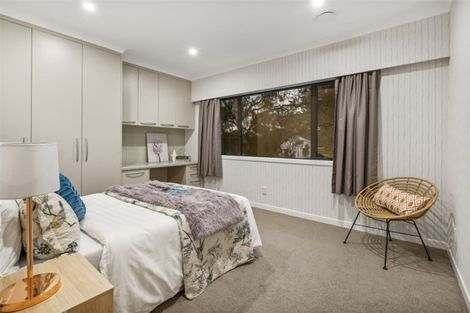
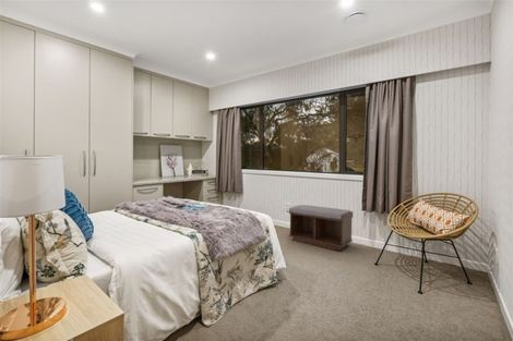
+ bench [288,204,354,252]
